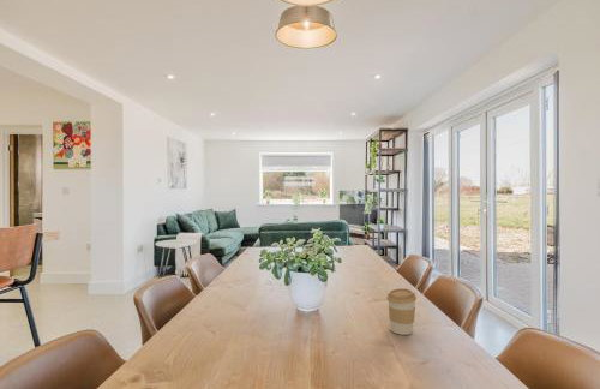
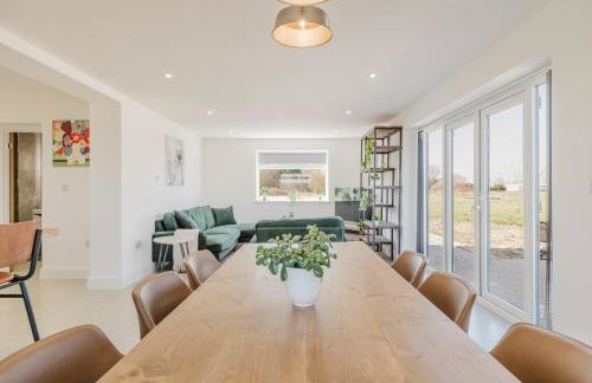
- coffee cup [386,287,418,336]
